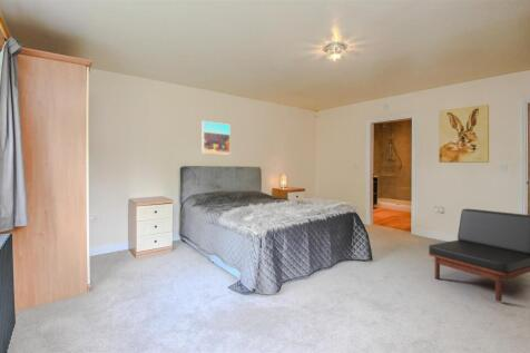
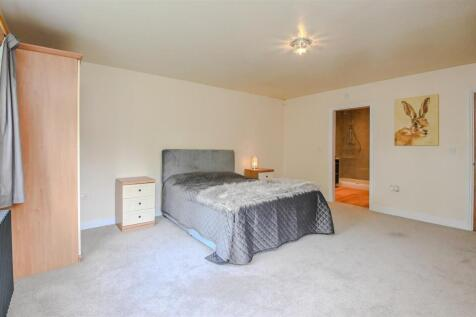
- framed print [202,120,232,156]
- armchair [428,208,530,303]
